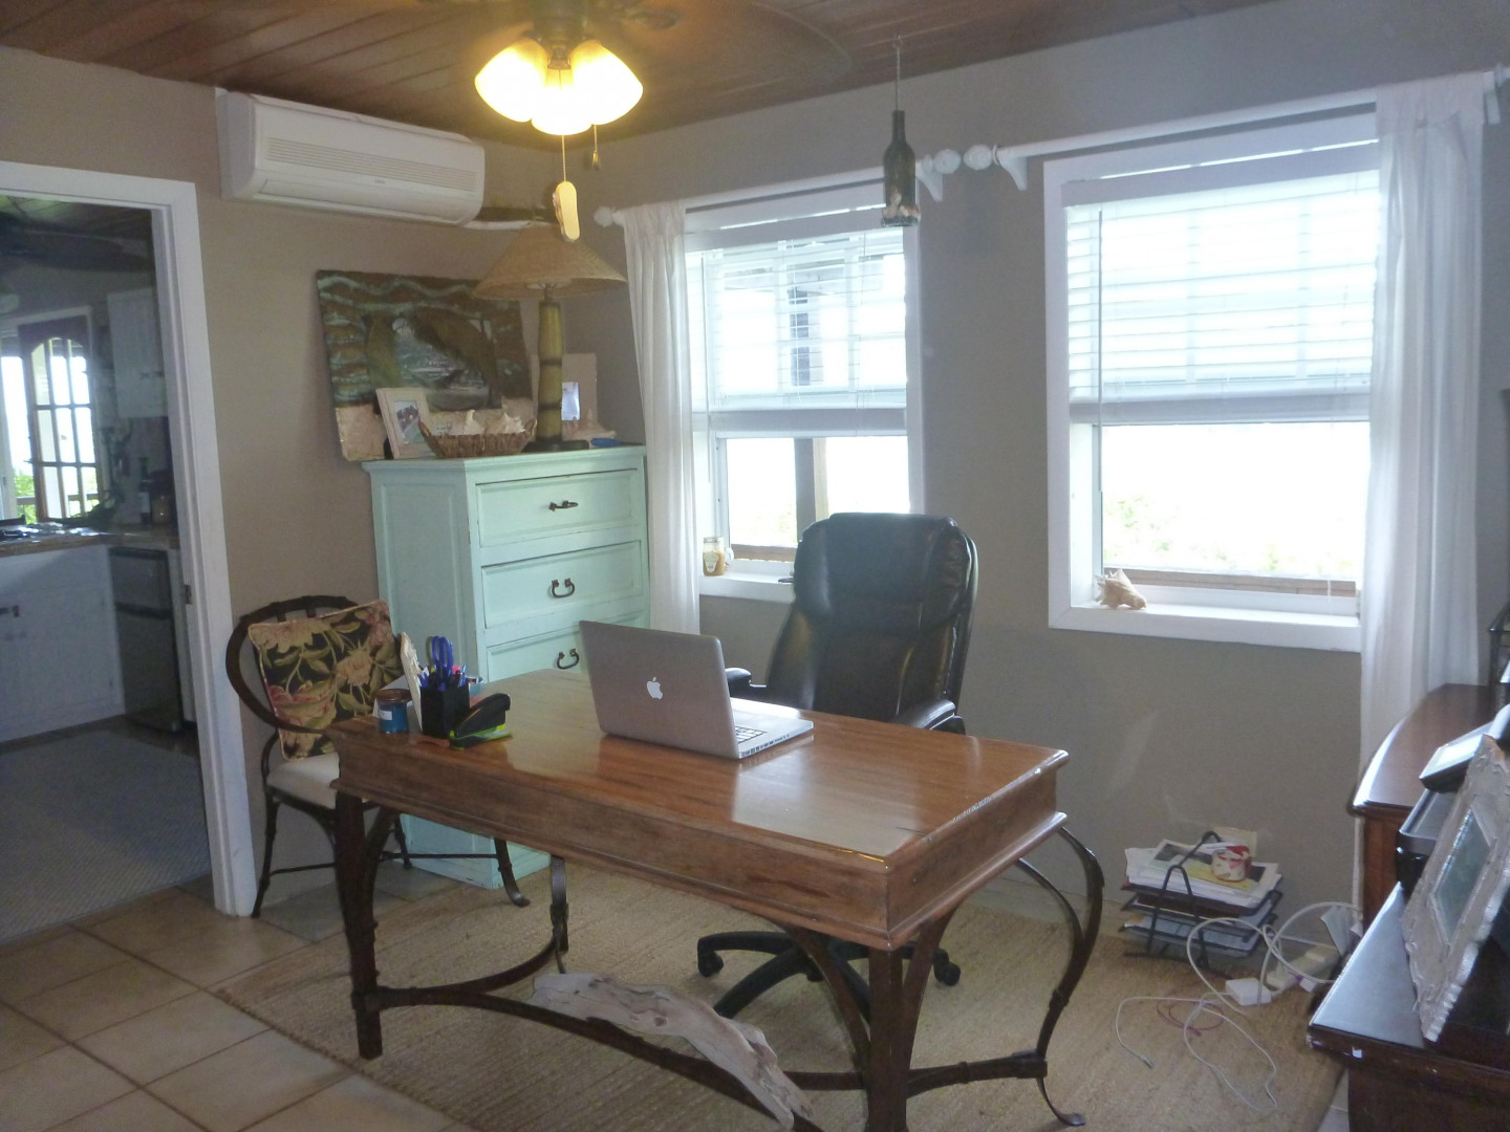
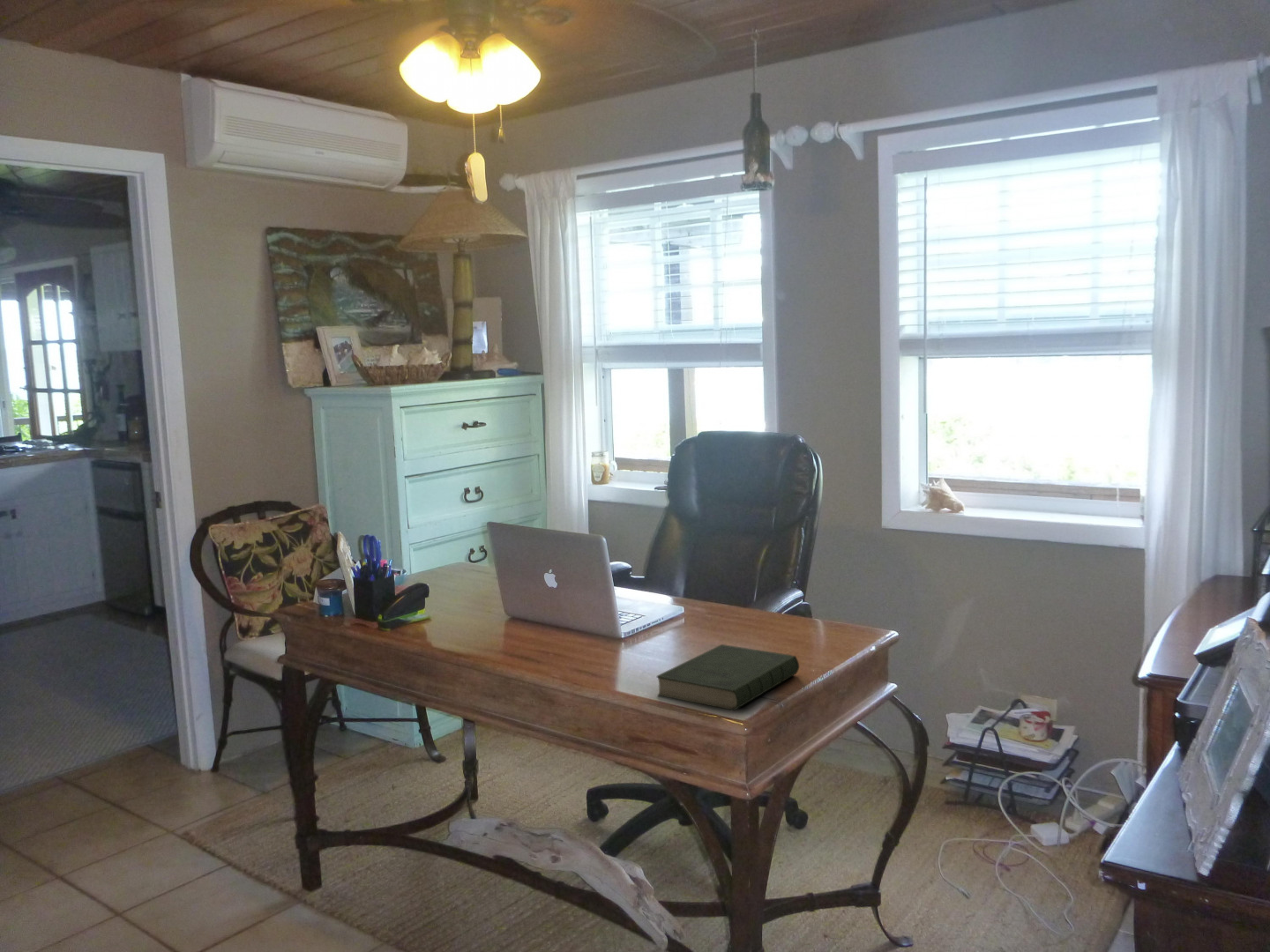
+ book [656,643,800,711]
